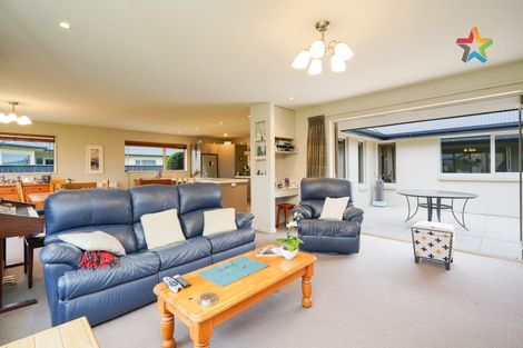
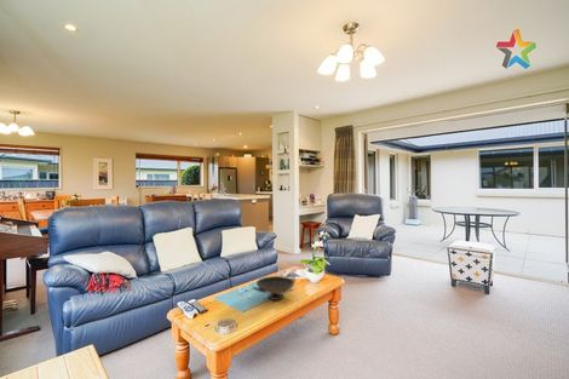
+ decorative bowl [252,275,297,302]
